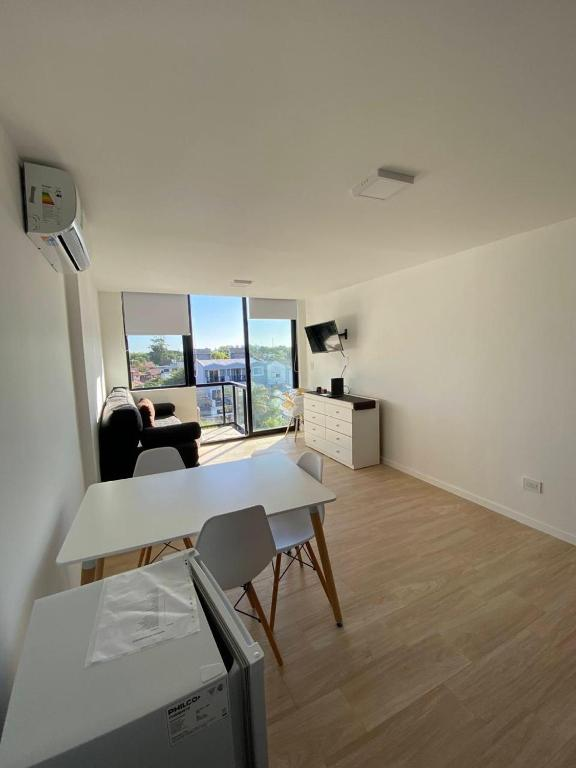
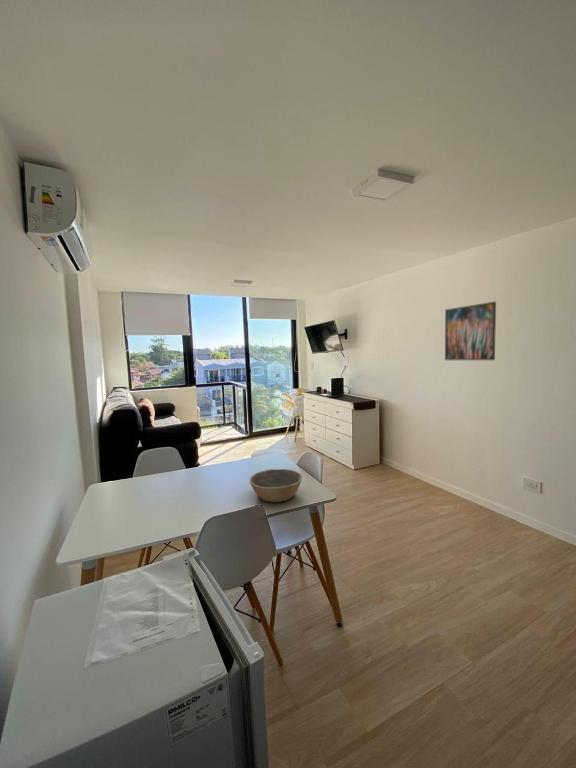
+ bowl [248,468,303,503]
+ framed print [444,301,497,361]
